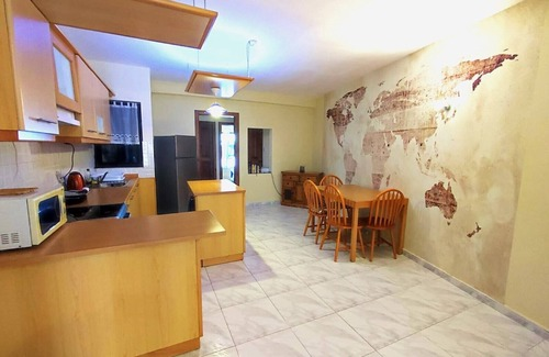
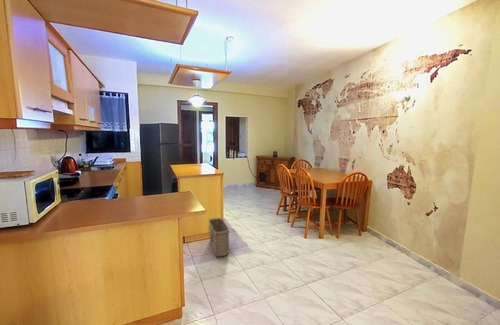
+ basket [207,217,231,258]
